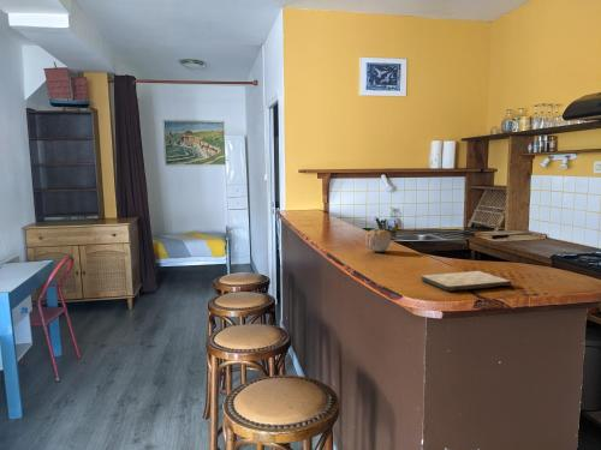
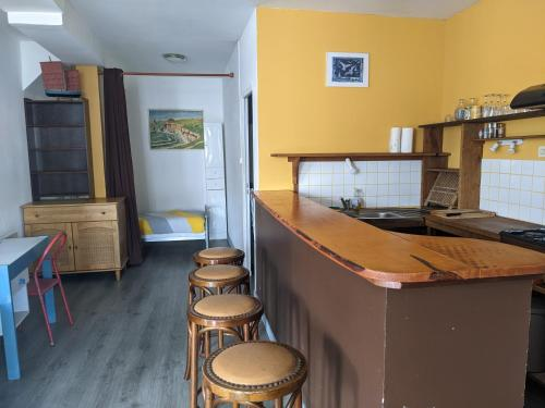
- fruit [364,228,392,253]
- cutting board [419,270,512,293]
